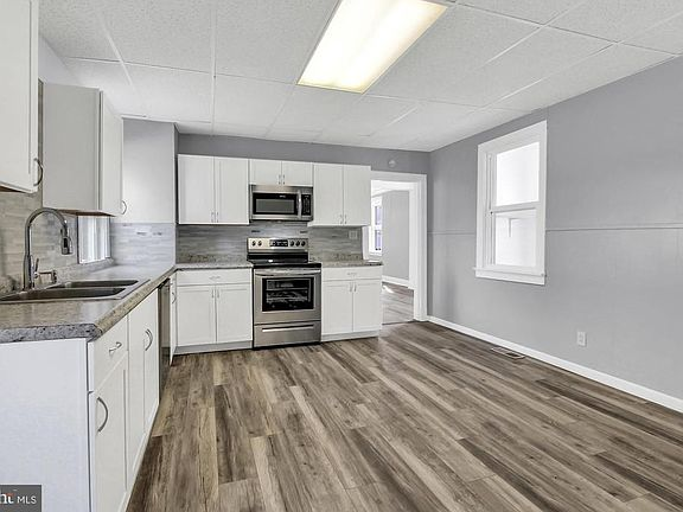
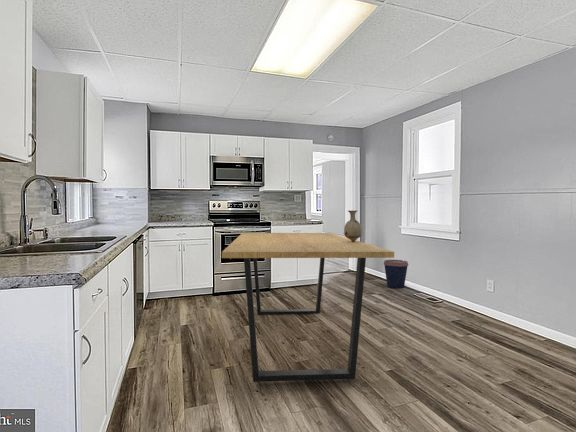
+ dining table [221,232,395,383]
+ vase [343,210,363,242]
+ coffee cup [383,259,409,289]
